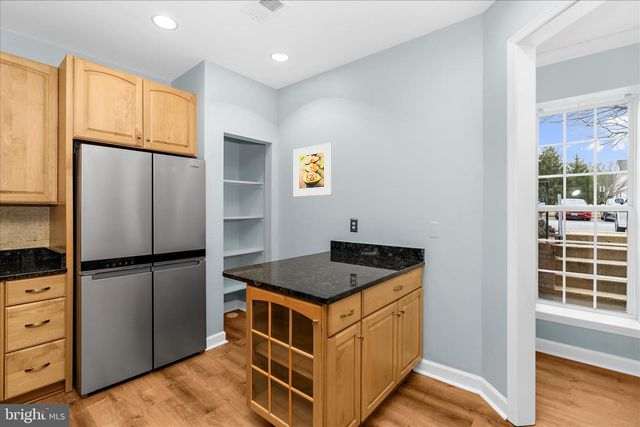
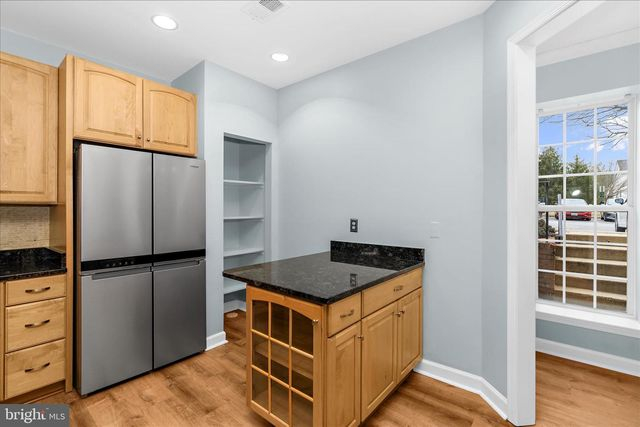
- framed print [292,142,333,198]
